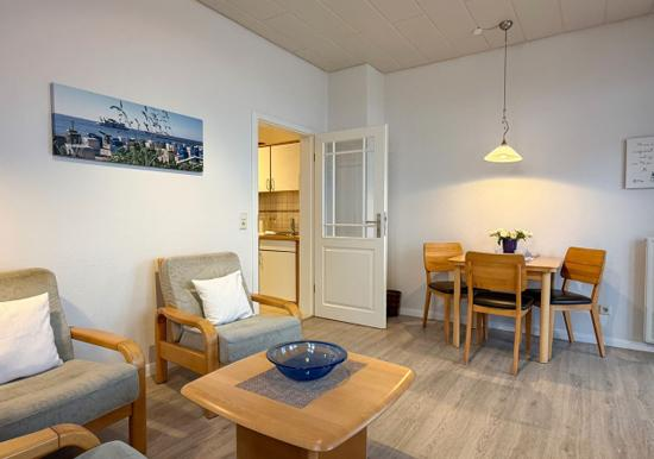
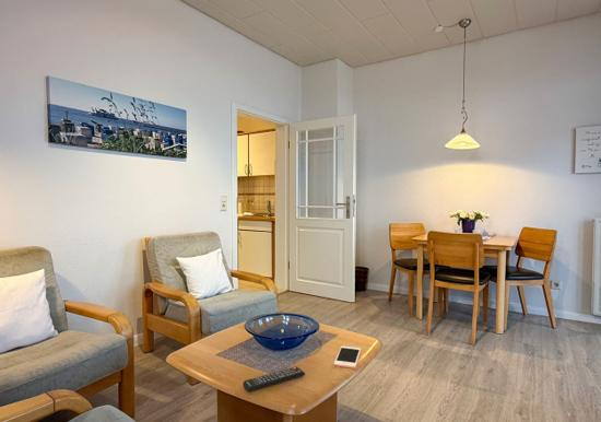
+ remote control [241,365,306,392]
+ cell phone [333,345,362,370]
